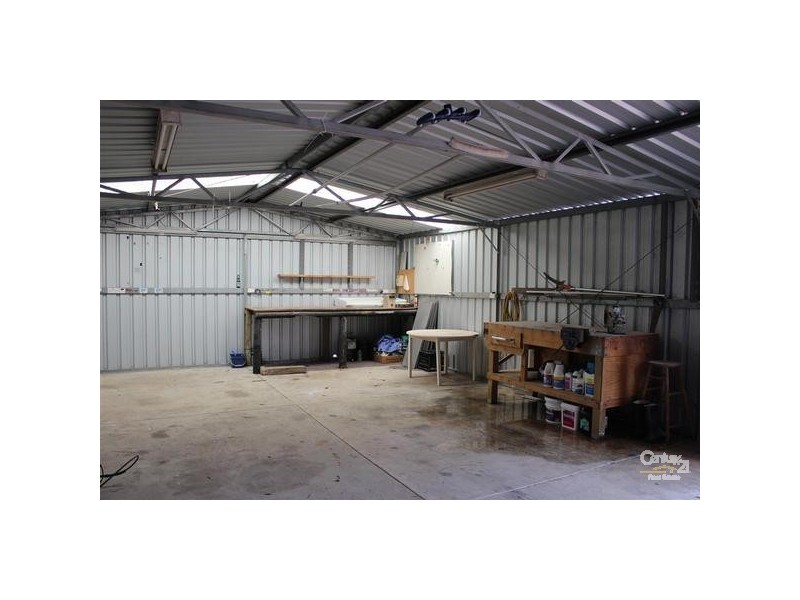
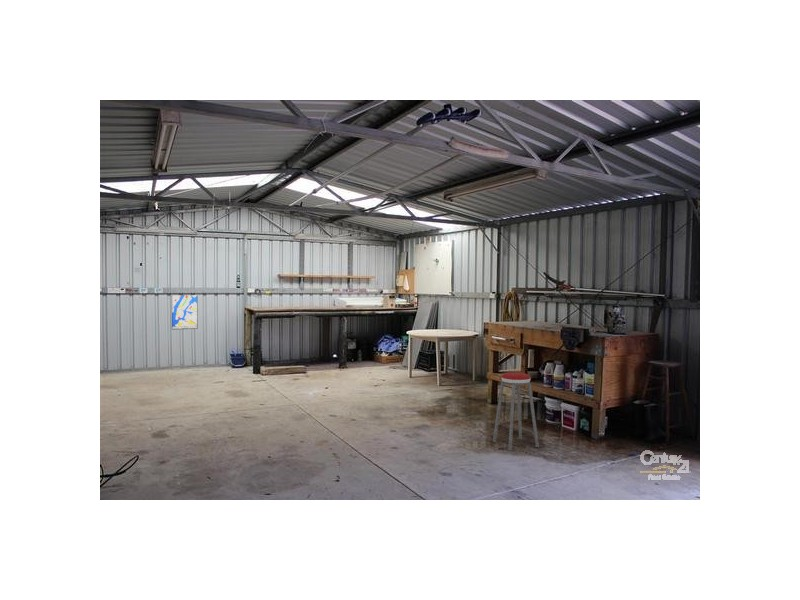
+ music stool [492,372,540,452]
+ wall art [171,294,199,331]
